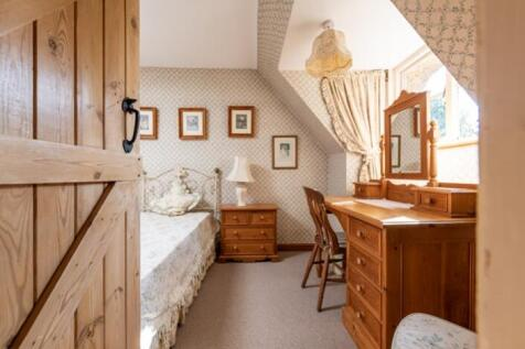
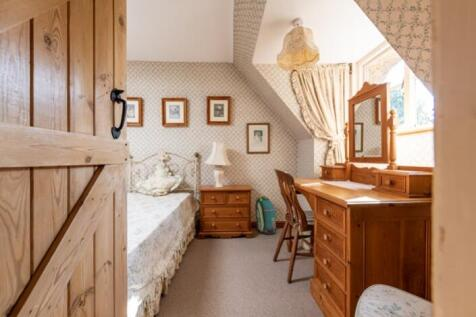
+ backpack [254,195,277,236]
